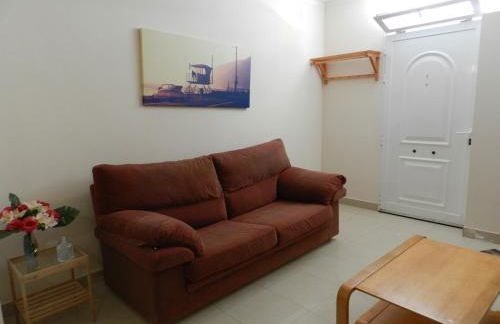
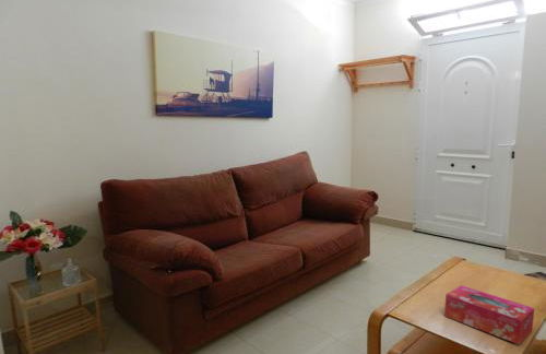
+ tissue box [443,284,535,345]
